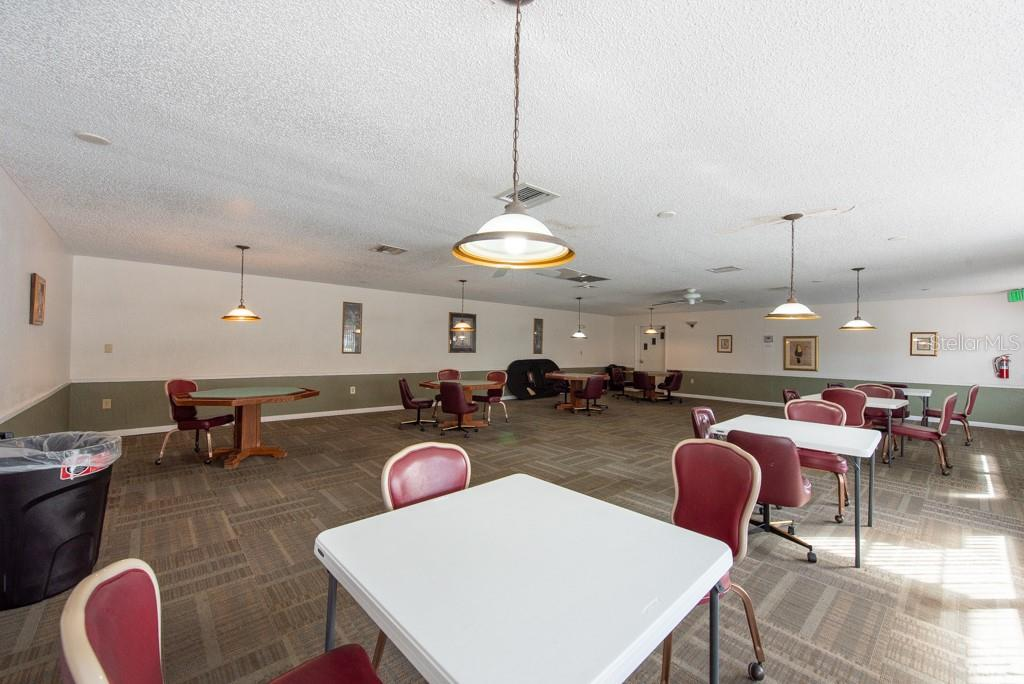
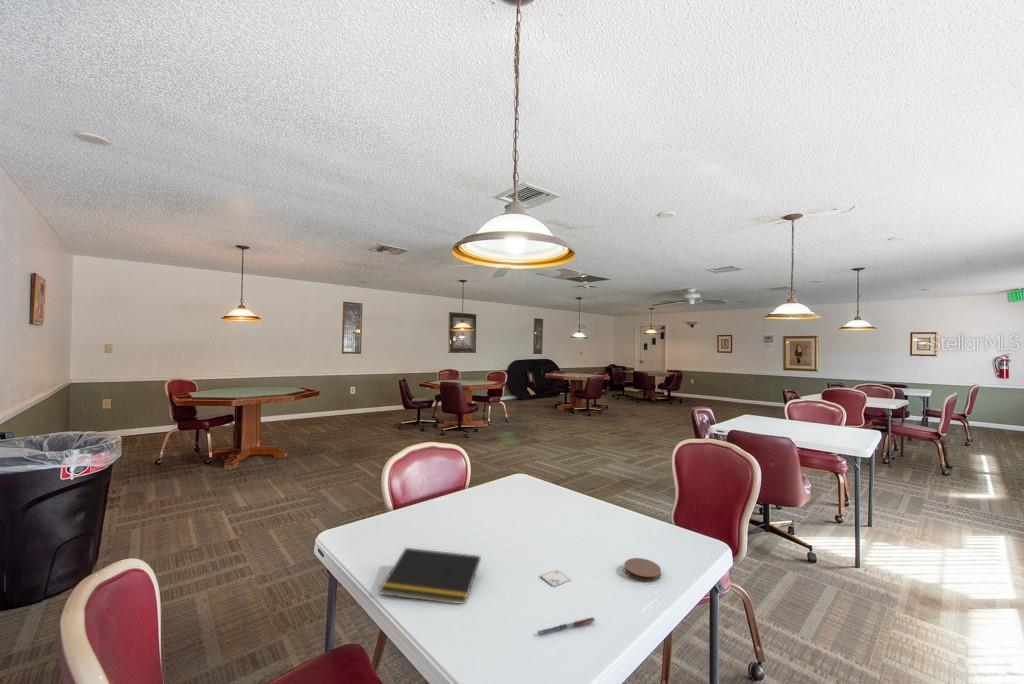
+ notepad [378,547,482,605]
+ pen [536,616,596,636]
+ coaster [623,557,662,583]
+ hazard label [539,568,572,588]
